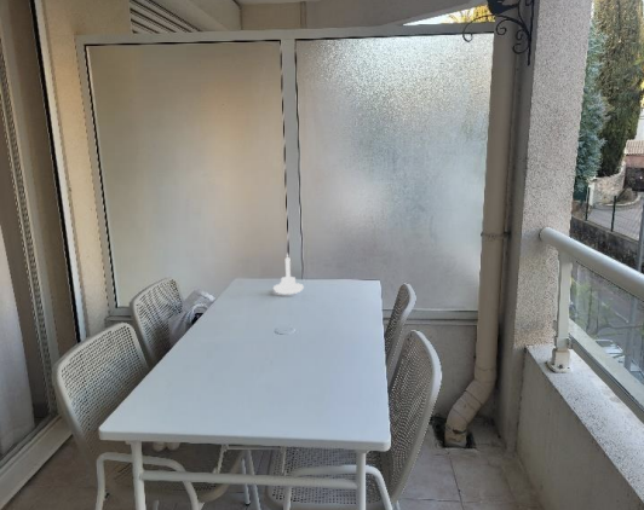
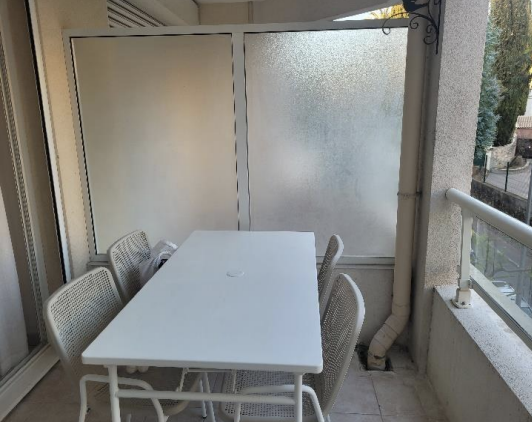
- candle holder [272,251,305,295]
